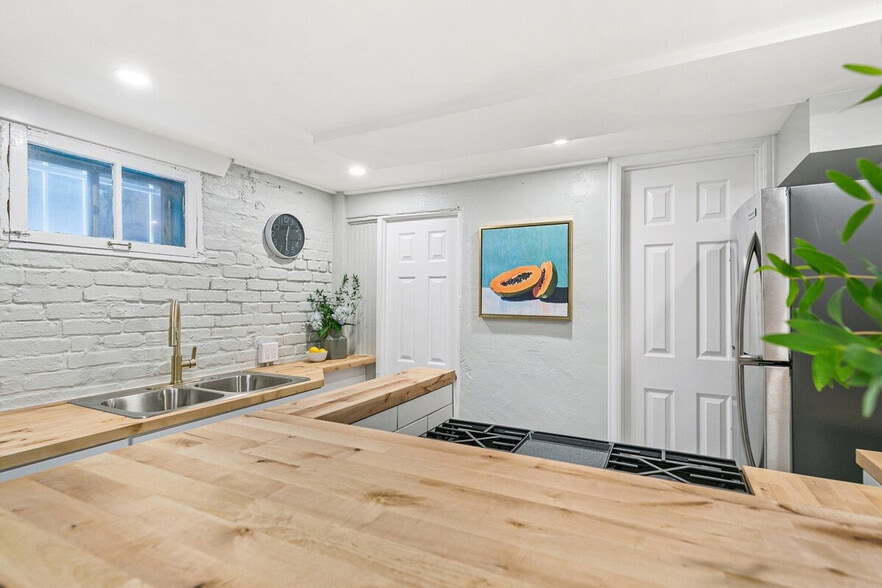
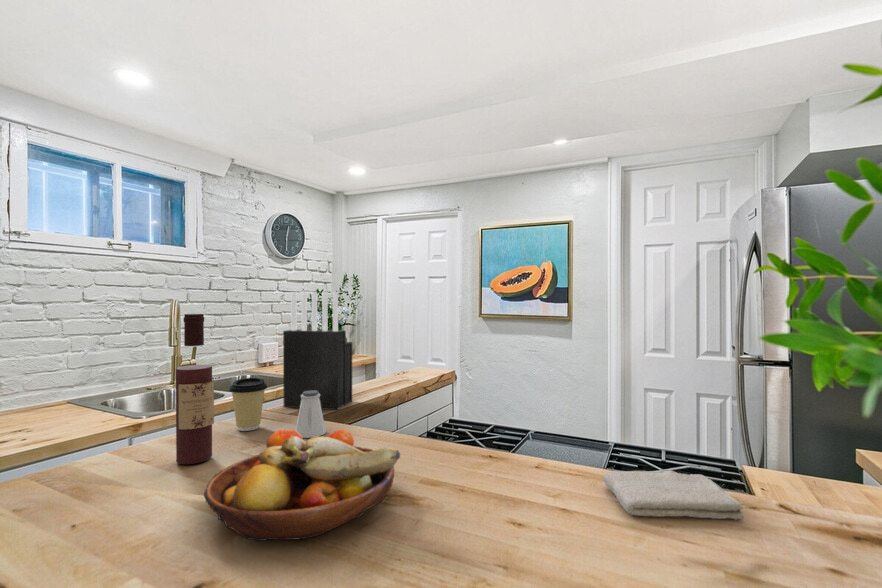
+ wine bottle [175,313,215,465]
+ coffee cup [228,377,268,432]
+ washcloth [602,469,744,521]
+ knife block [282,291,353,411]
+ fruit bowl [203,429,401,542]
+ saltshaker [294,390,327,439]
